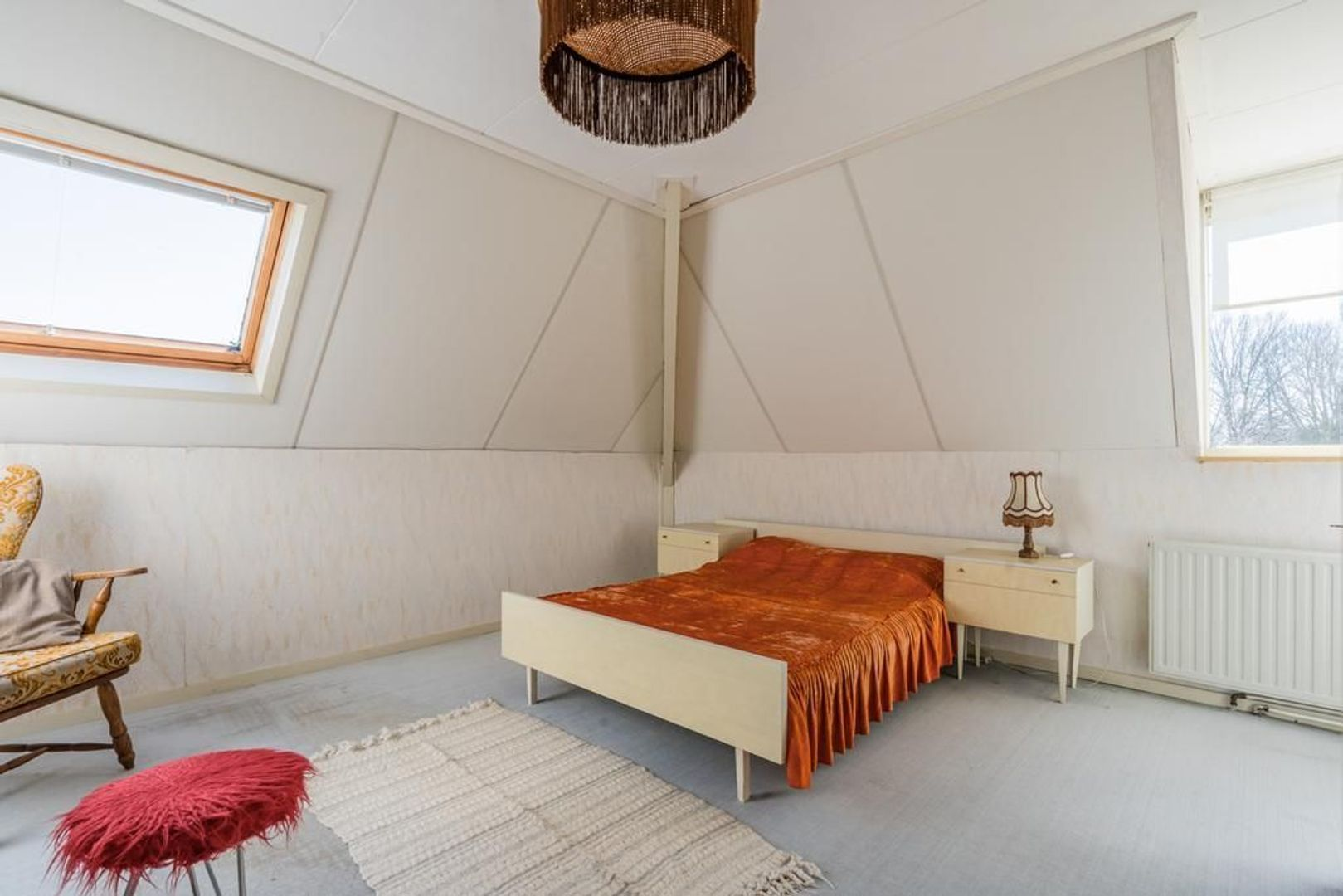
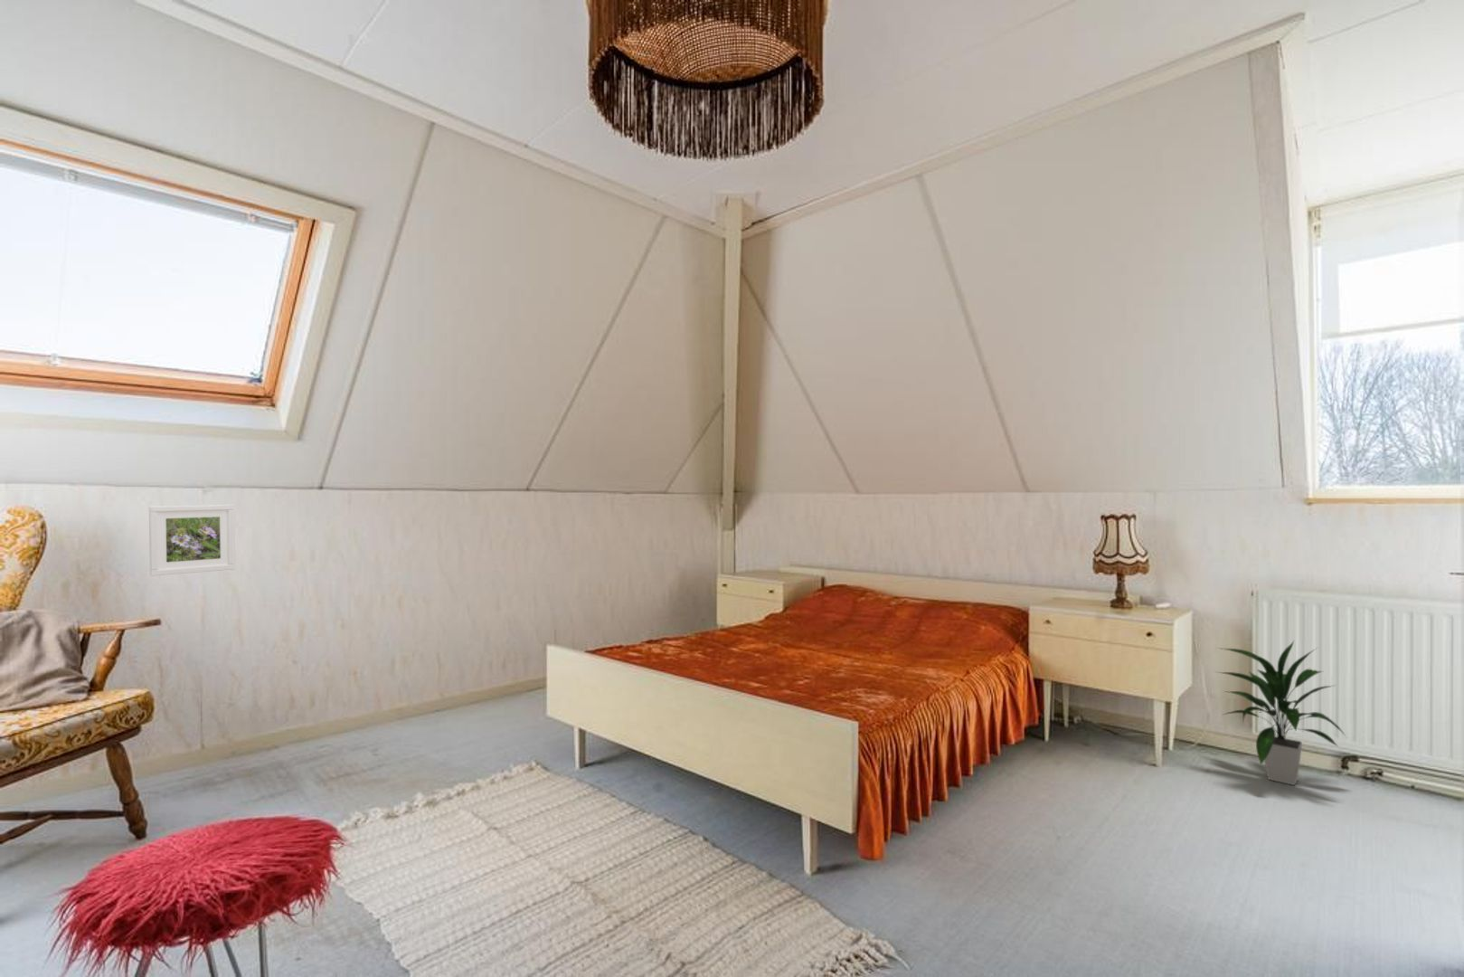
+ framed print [148,504,237,577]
+ indoor plant [1212,639,1347,786]
